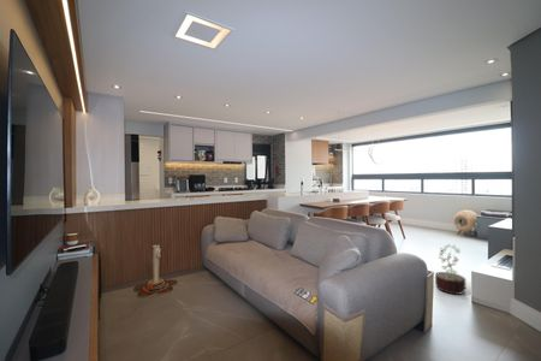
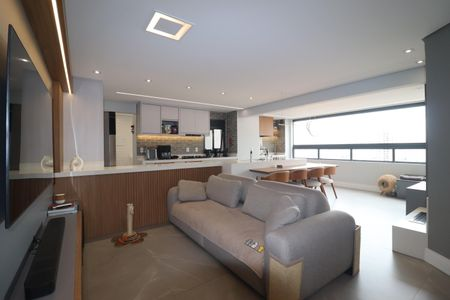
- decorative plant [434,243,468,296]
